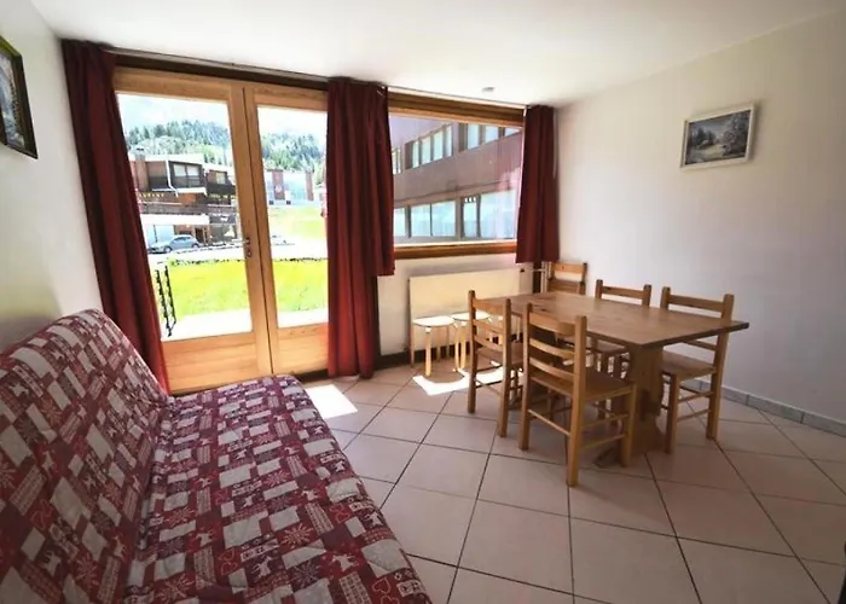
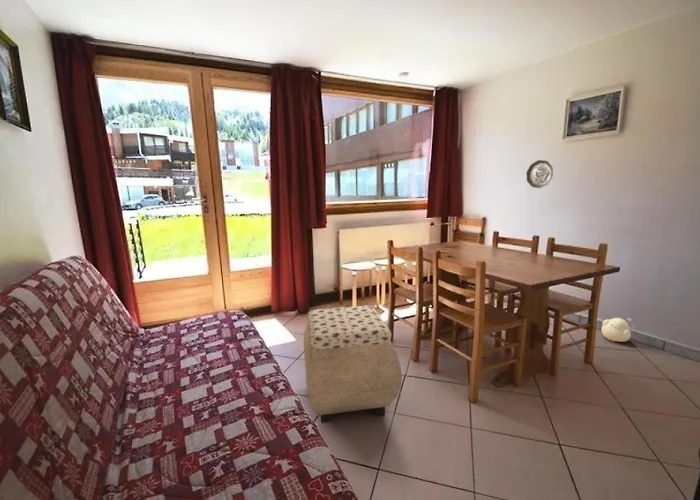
+ decorative plate [526,159,554,189]
+ ottoman [303,305,403,424]
+ plush toy [600,317,636,343]
